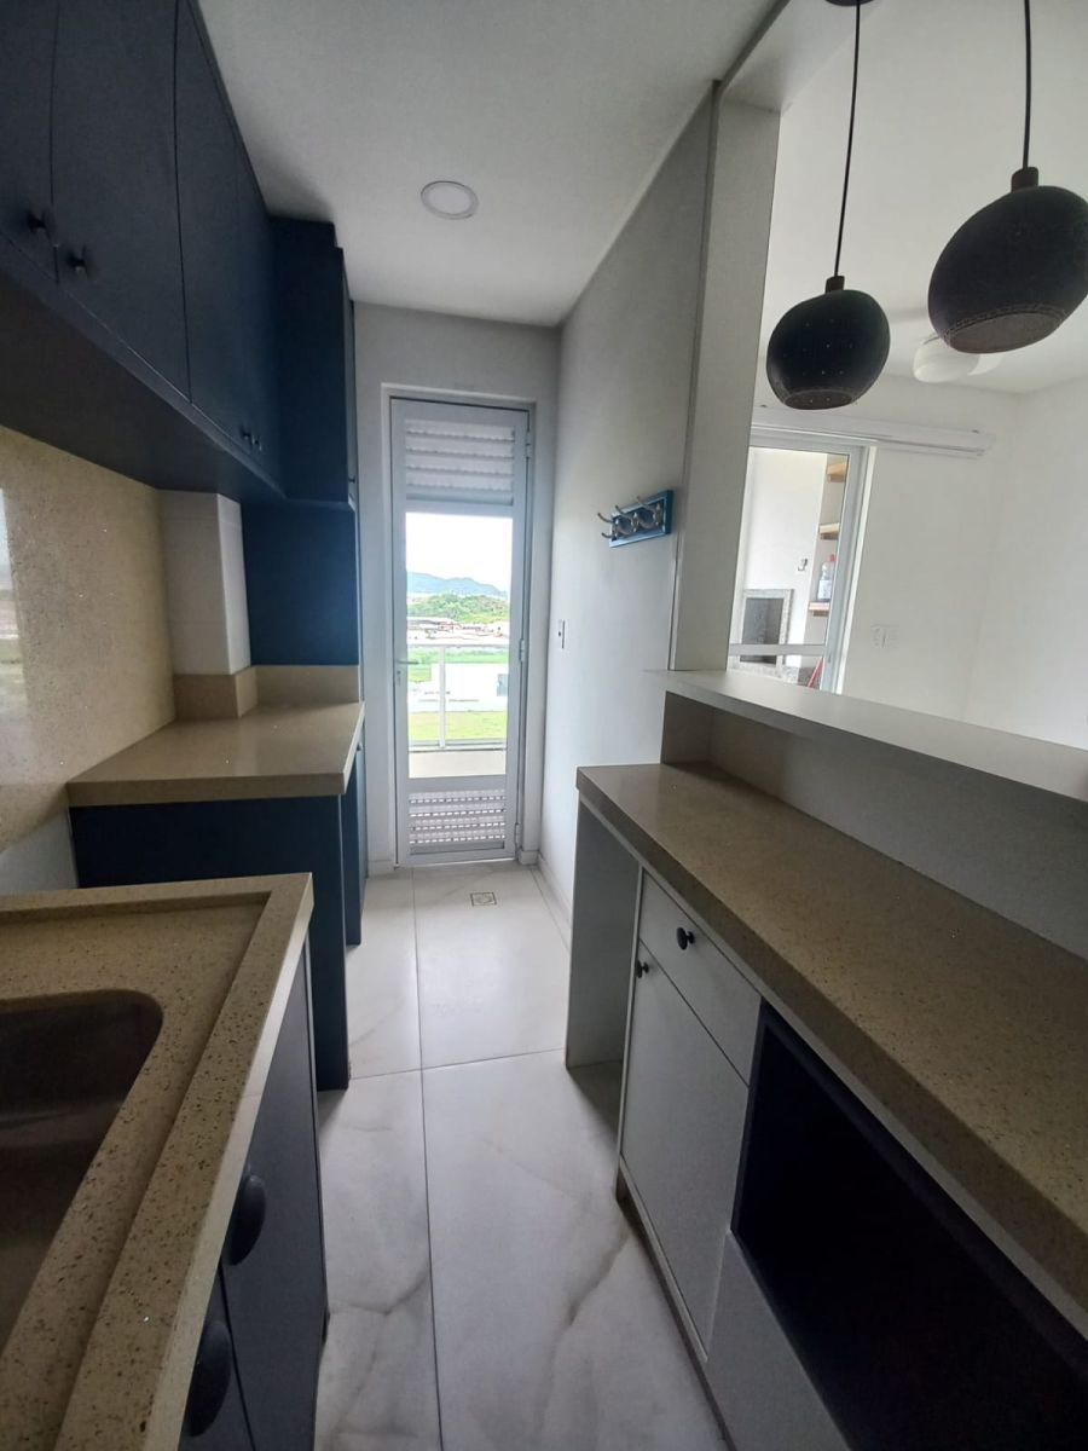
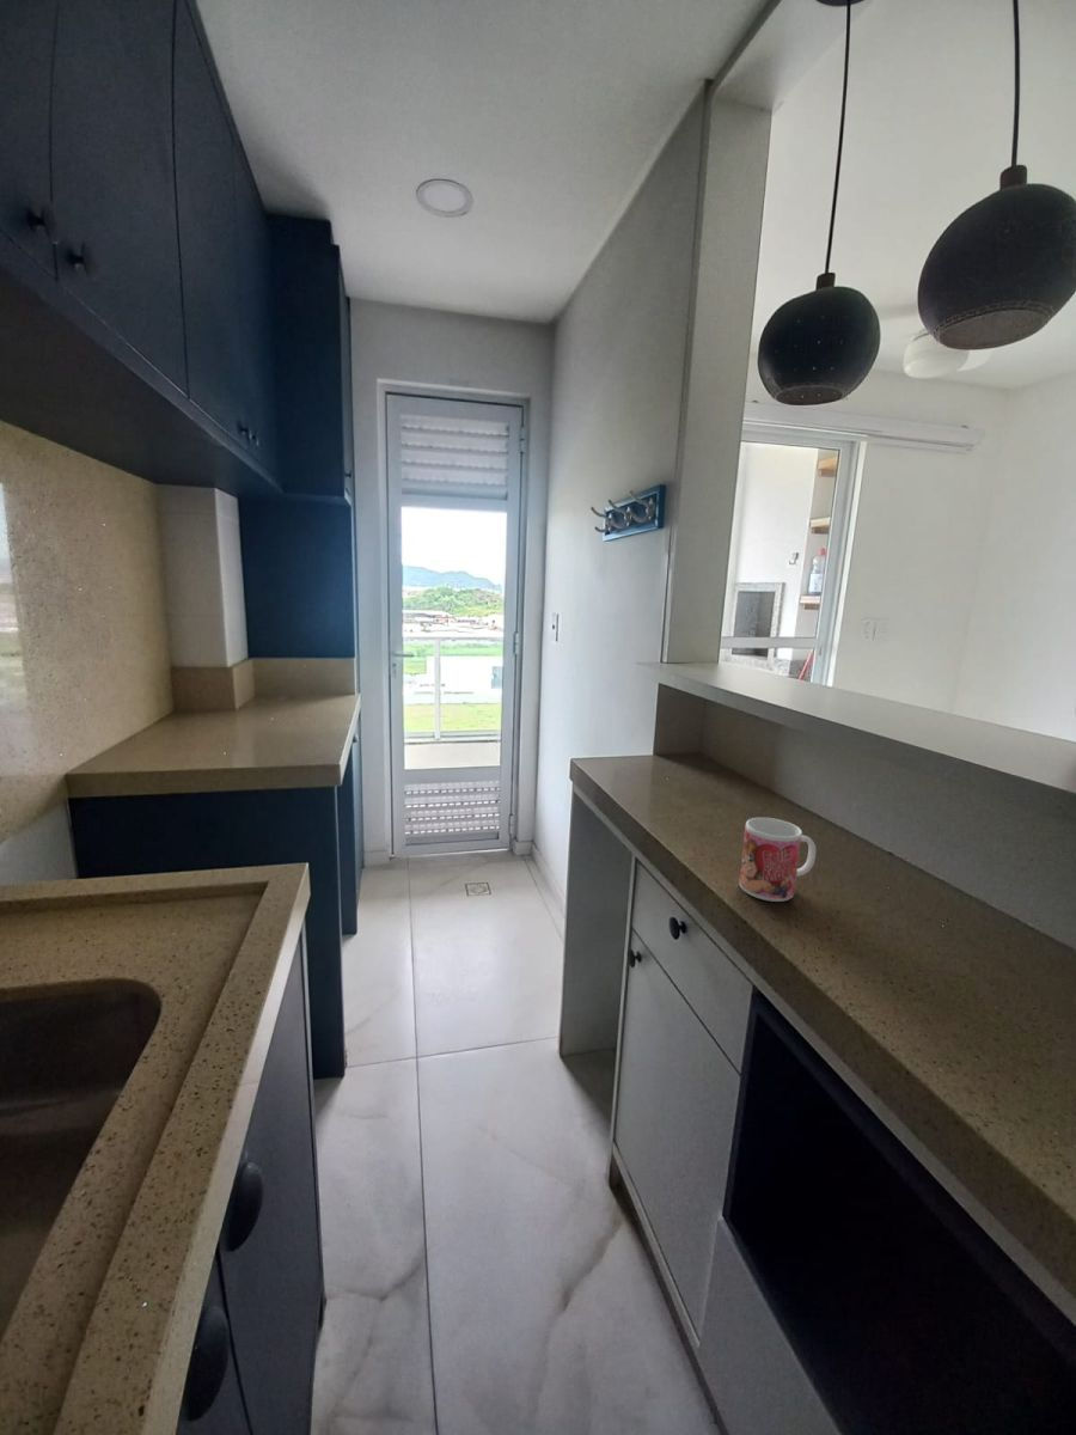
+ mug [738,817,818,903]
